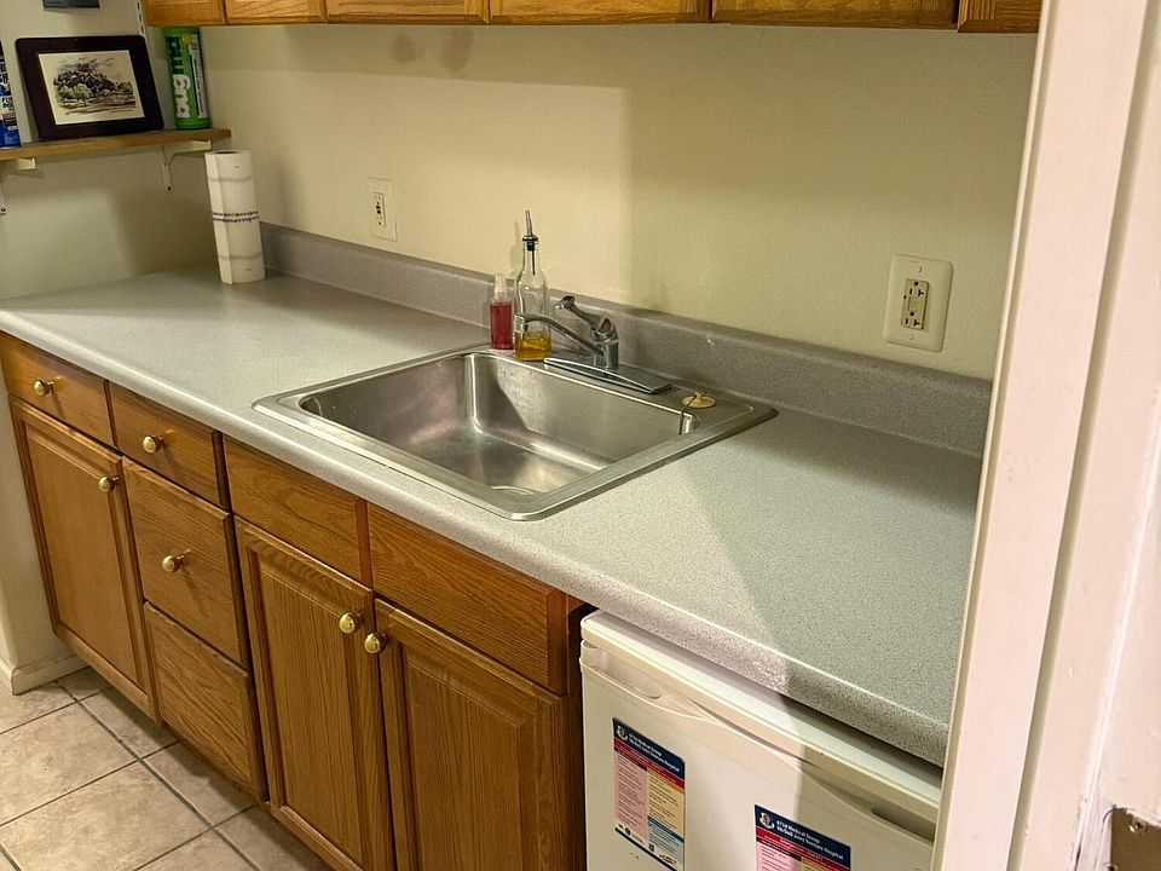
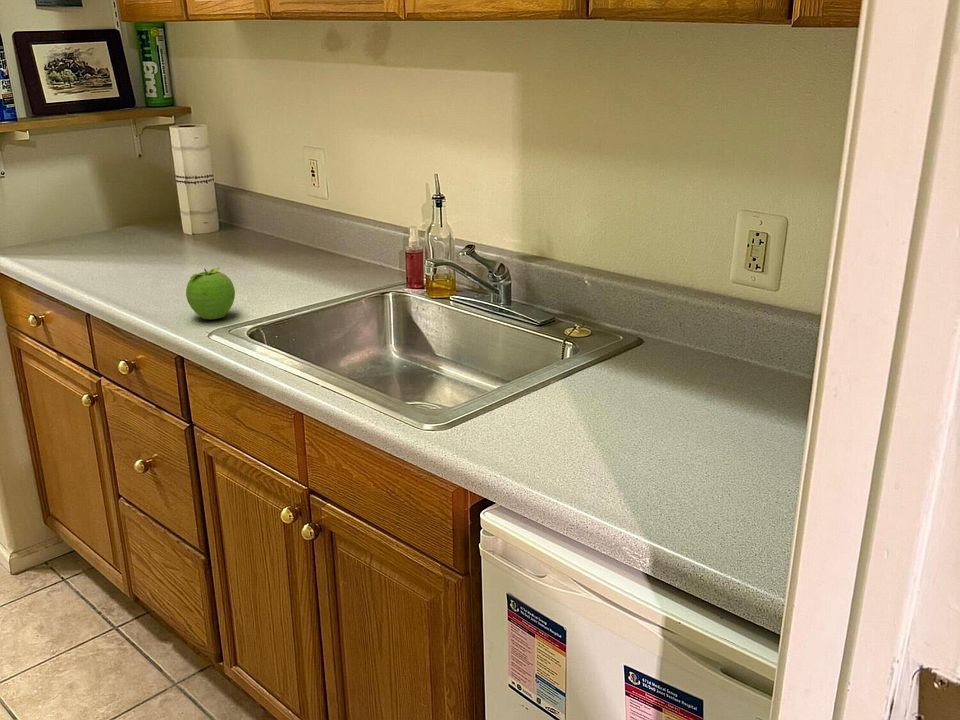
+ fruit [185,266,236,320]
